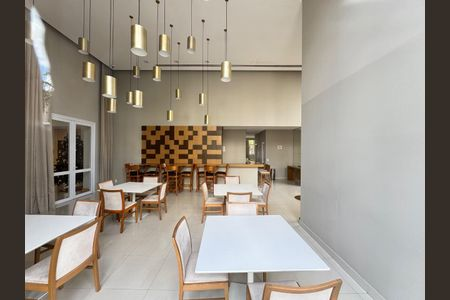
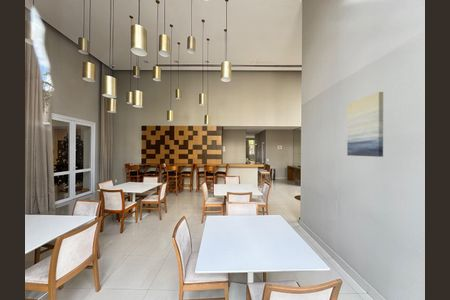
+ wall art [346,91,384,158]
